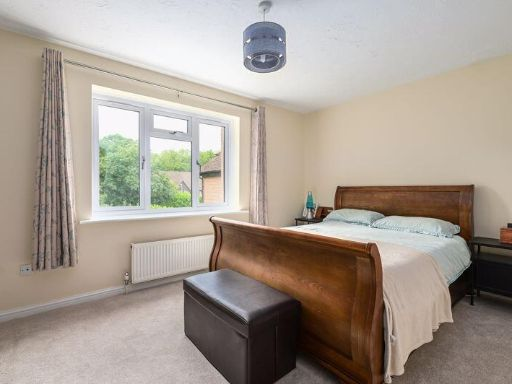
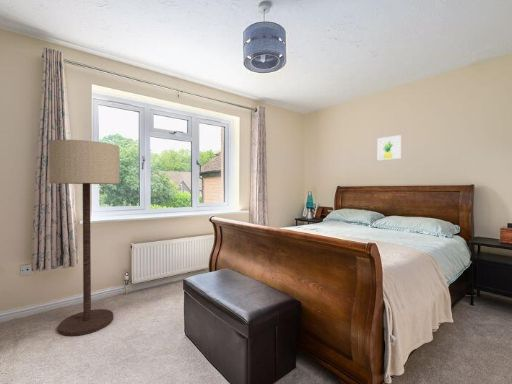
+ wall art [376,134,402,161]
+ floor lamp [48,139,120,337]
